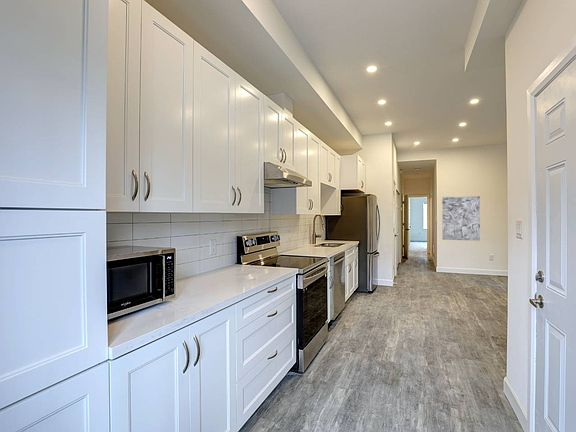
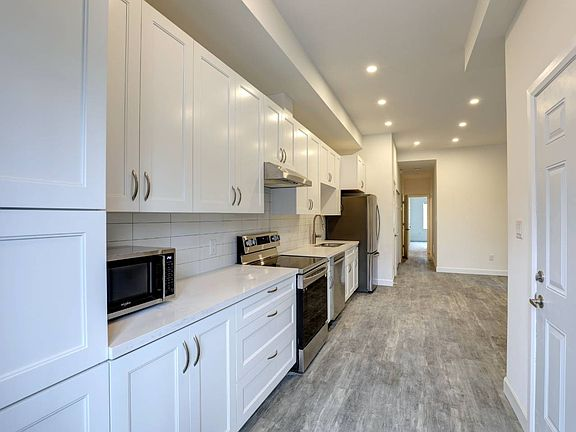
- wall art [441,195,481,242]
